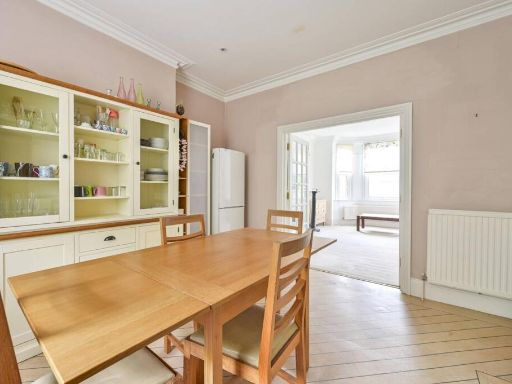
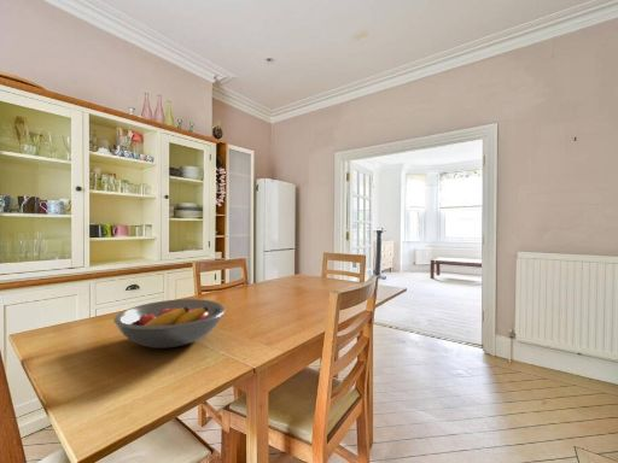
+ fruit bowl [112,298,227,350]
